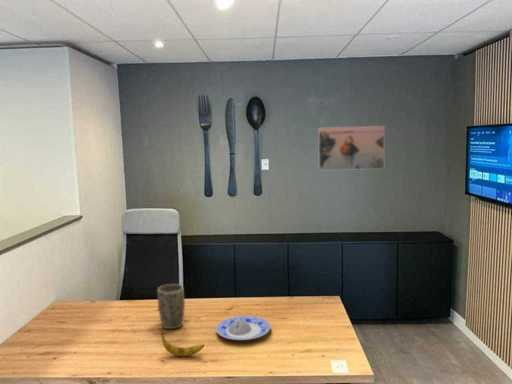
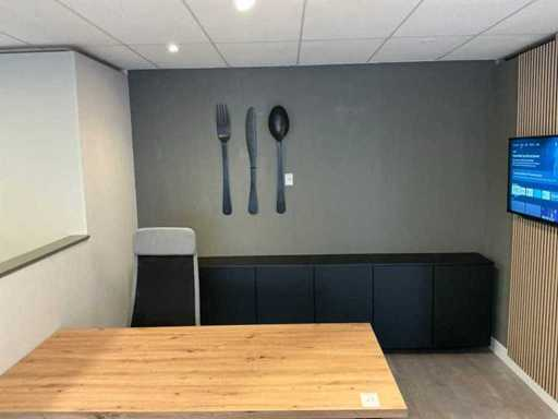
- banana [160,332,205,357]
- plant pot [156,283,186,330]
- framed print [317,125,385,171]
- plate [215,315,272,341]
